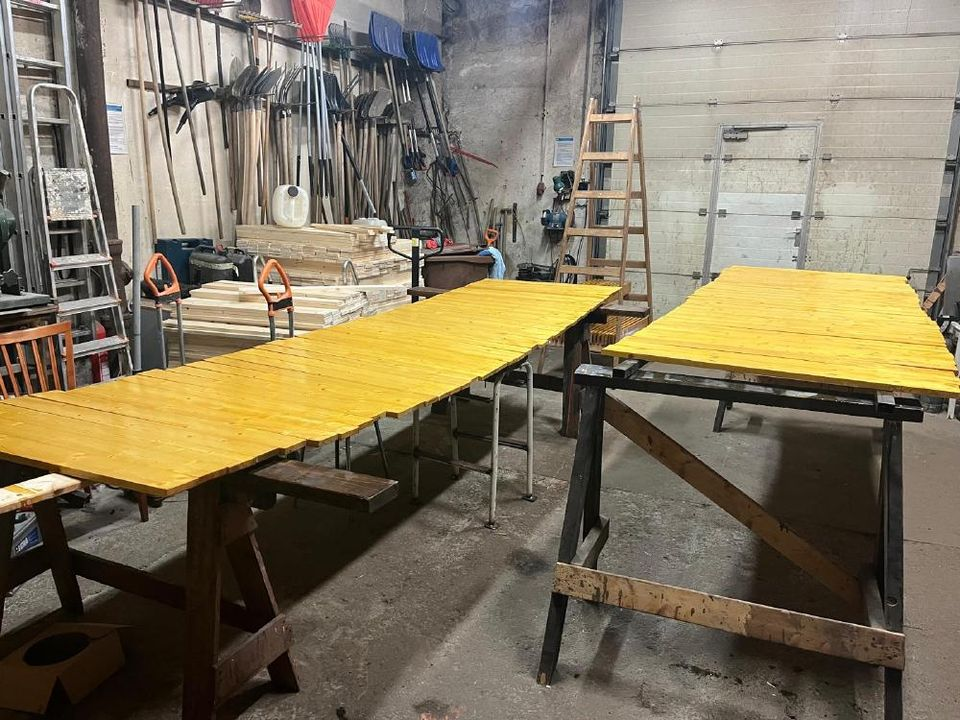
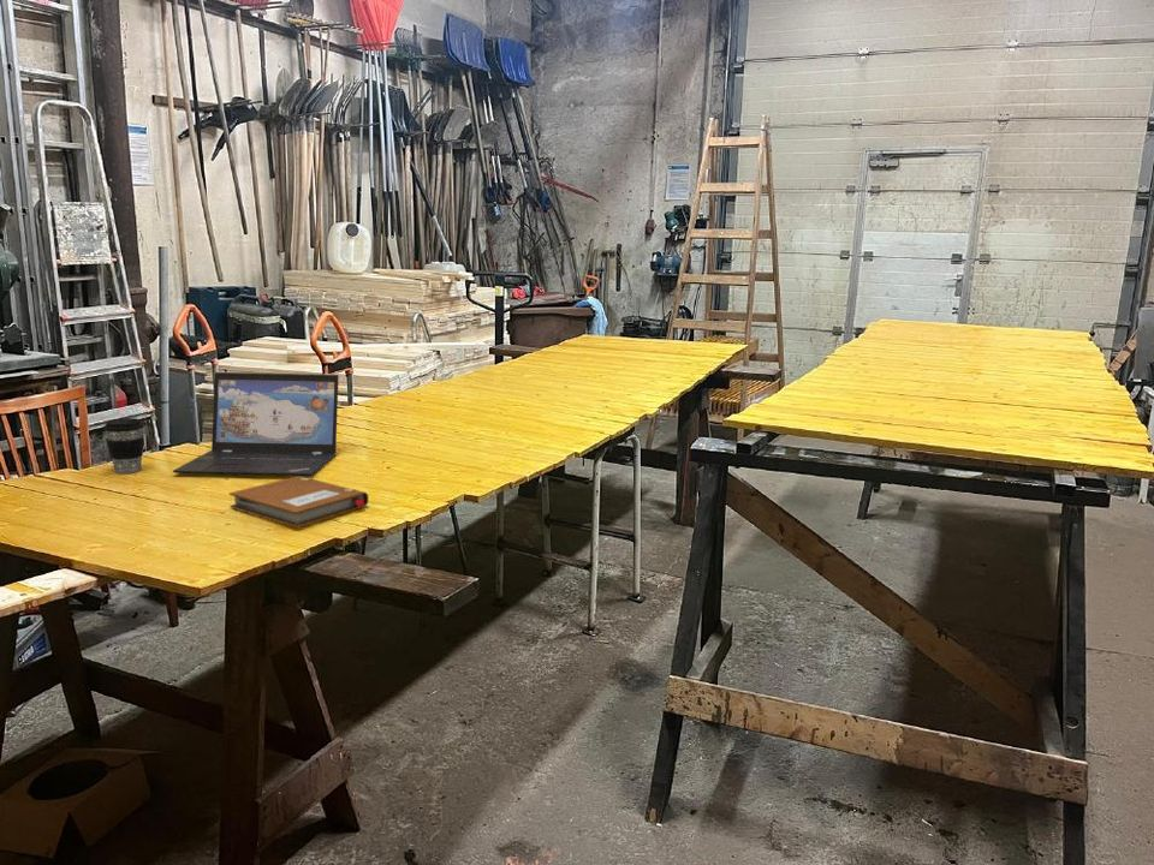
+ coffee cup [102,417,145,475]
+ notebook [228,476,369,529]
+ laptop [172,371,340,477]
